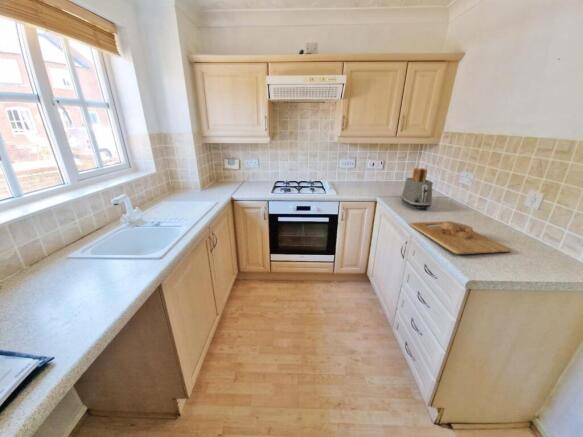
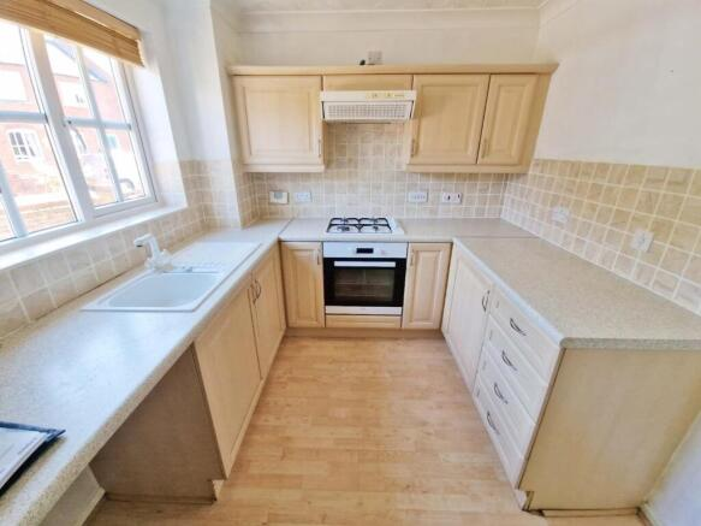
- cutting board [408,220,512,255]
- toaster [400,167,434,211]
